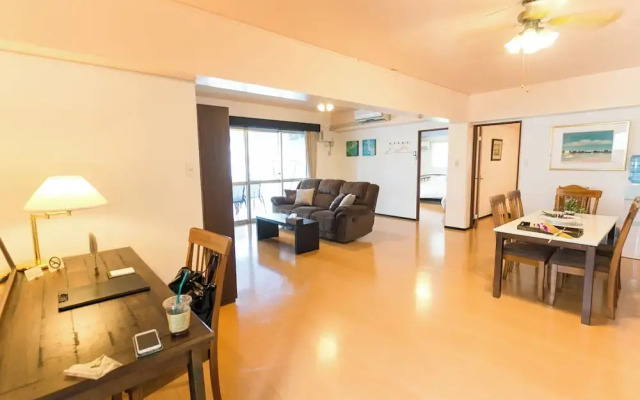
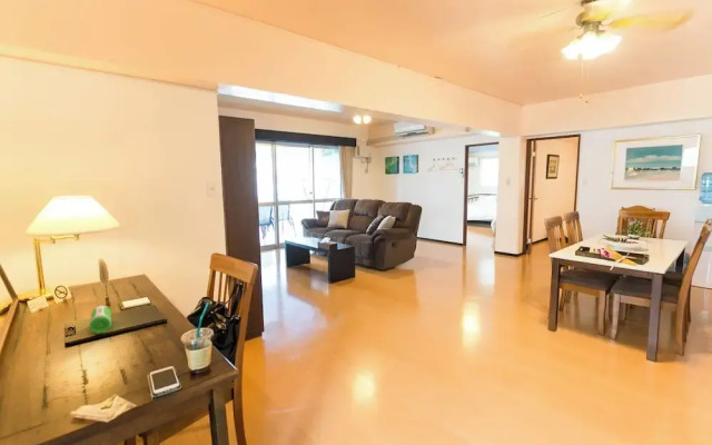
+ speaker [88,305,112,335]
